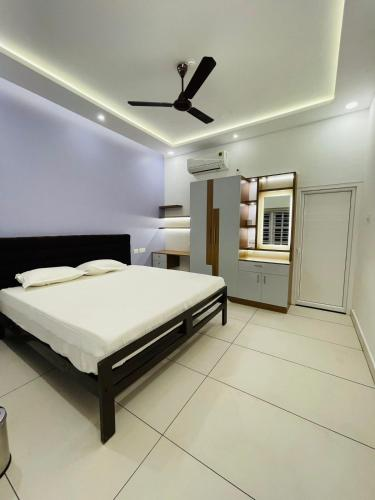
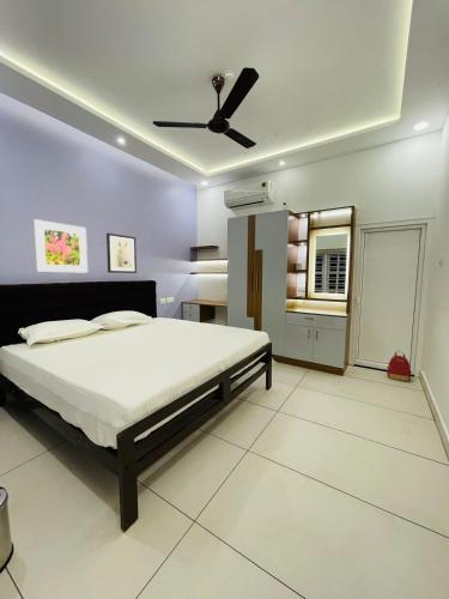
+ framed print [32,218,89,274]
+ backpack [386,350,412,382]
+ wall art [105,232,138,274]
